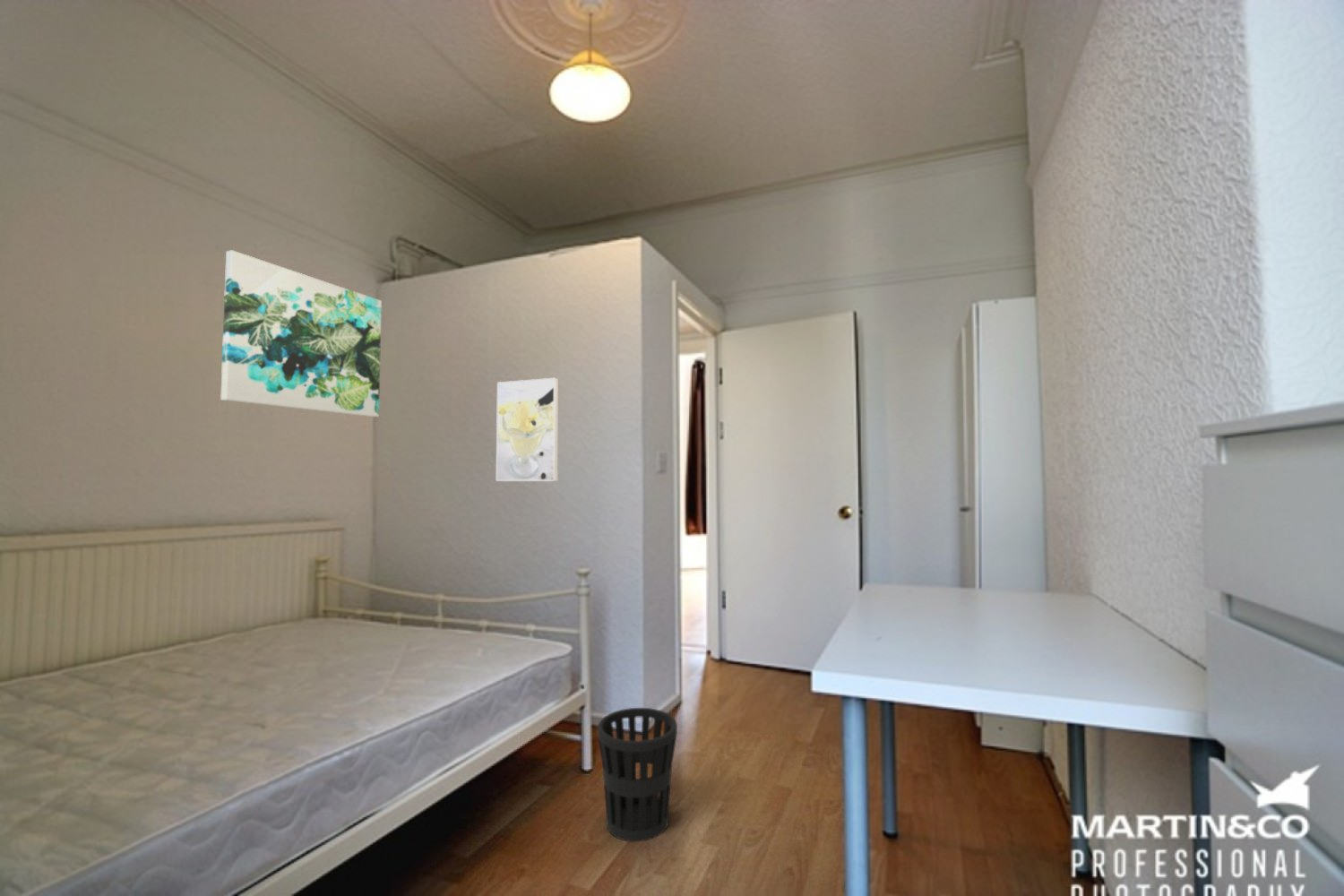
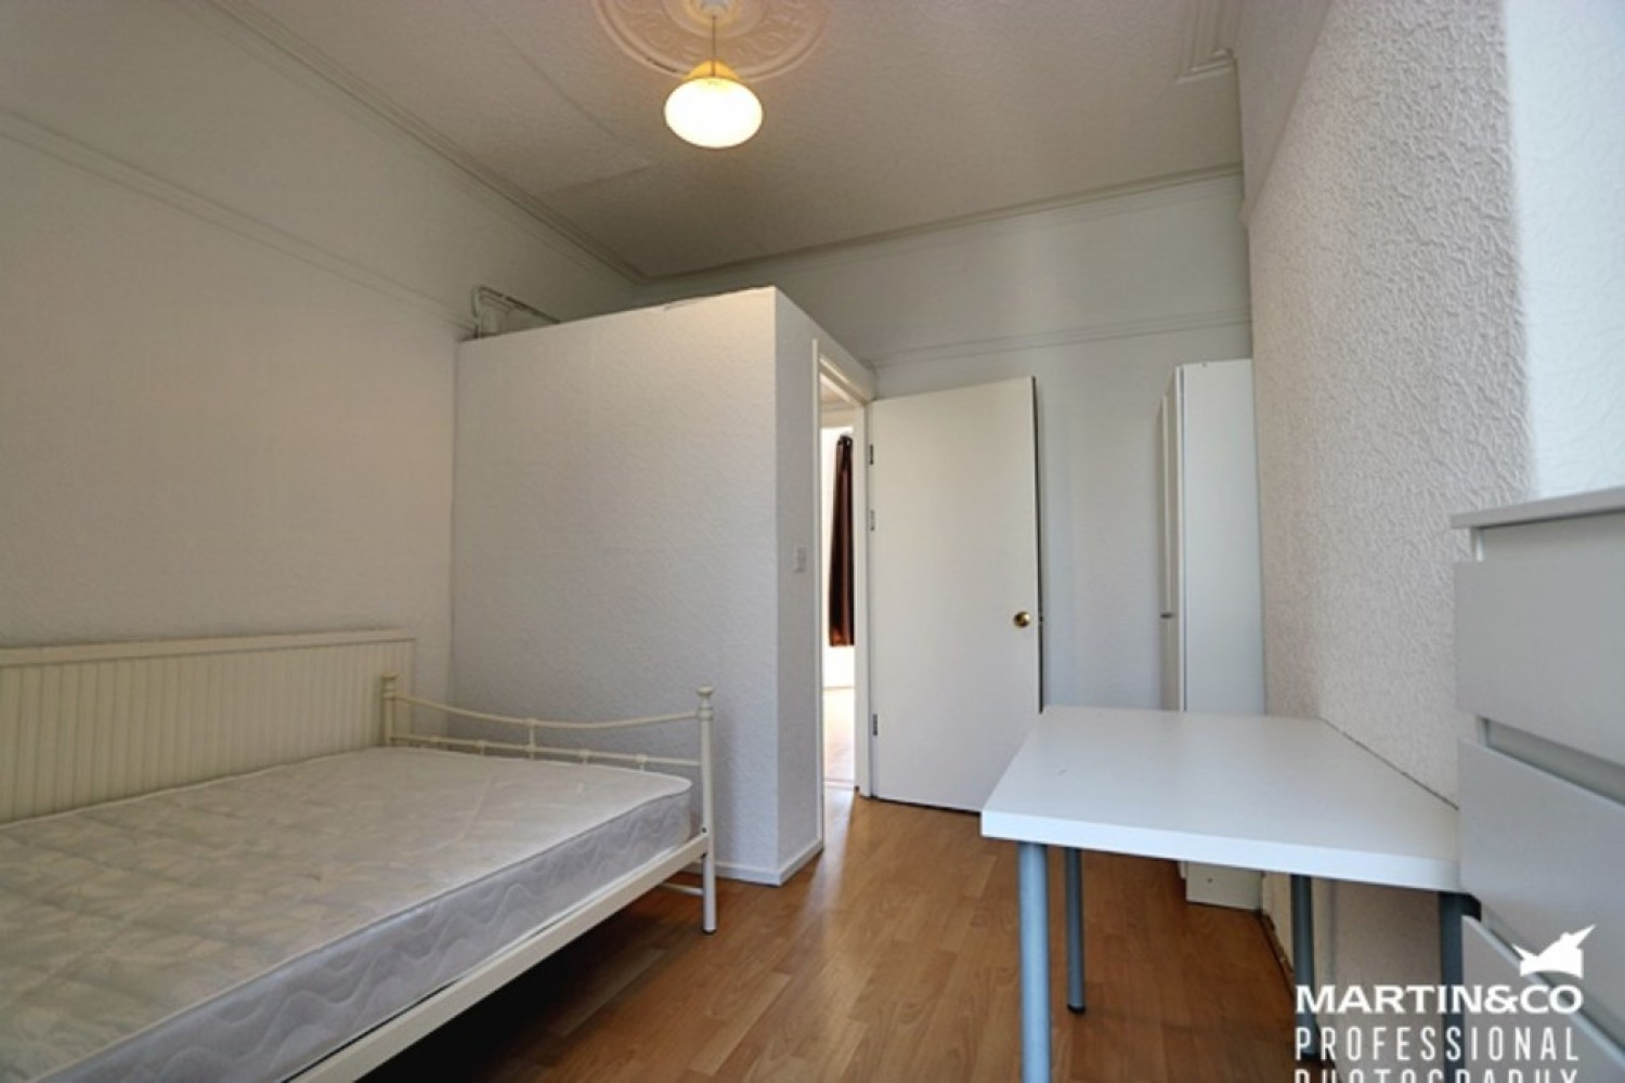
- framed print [495,377,559,482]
- wall art [220,249,383,418]
- wastebasket [597,707,678,842]
